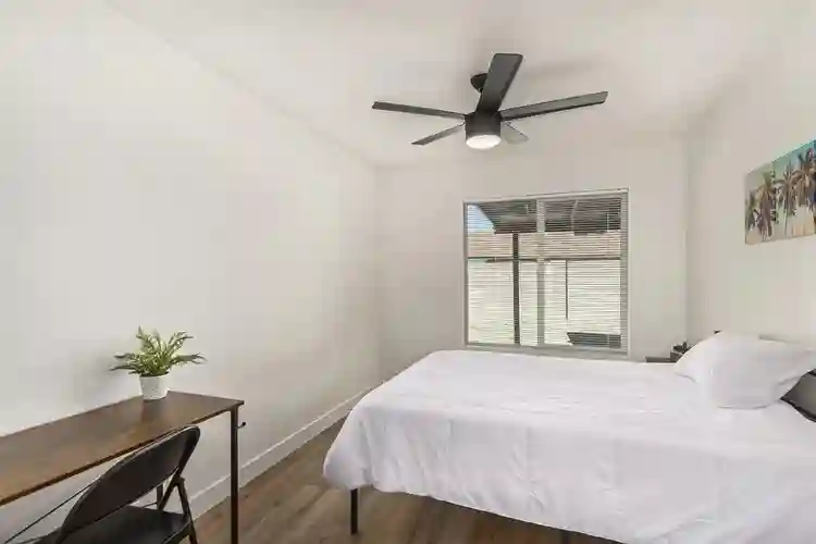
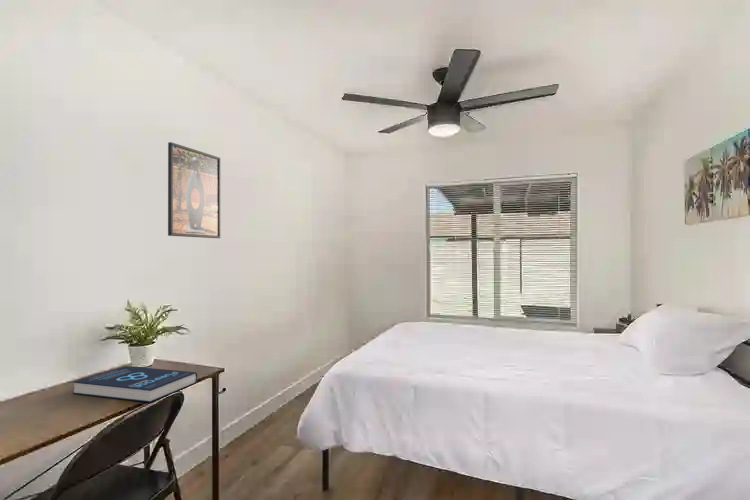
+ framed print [167,141,221,239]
+ book [72,365,198,403]
